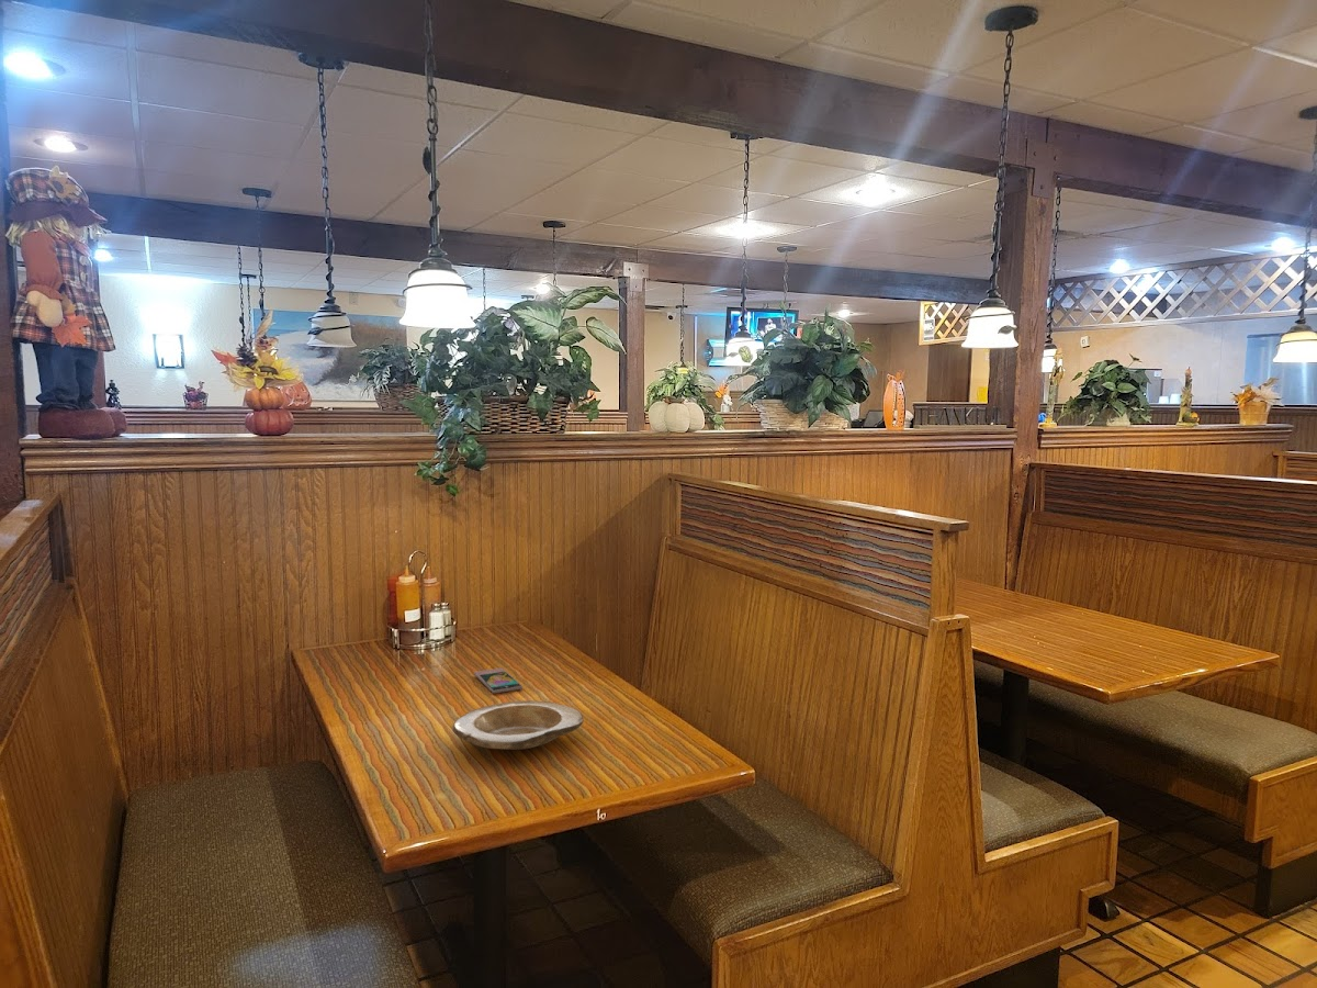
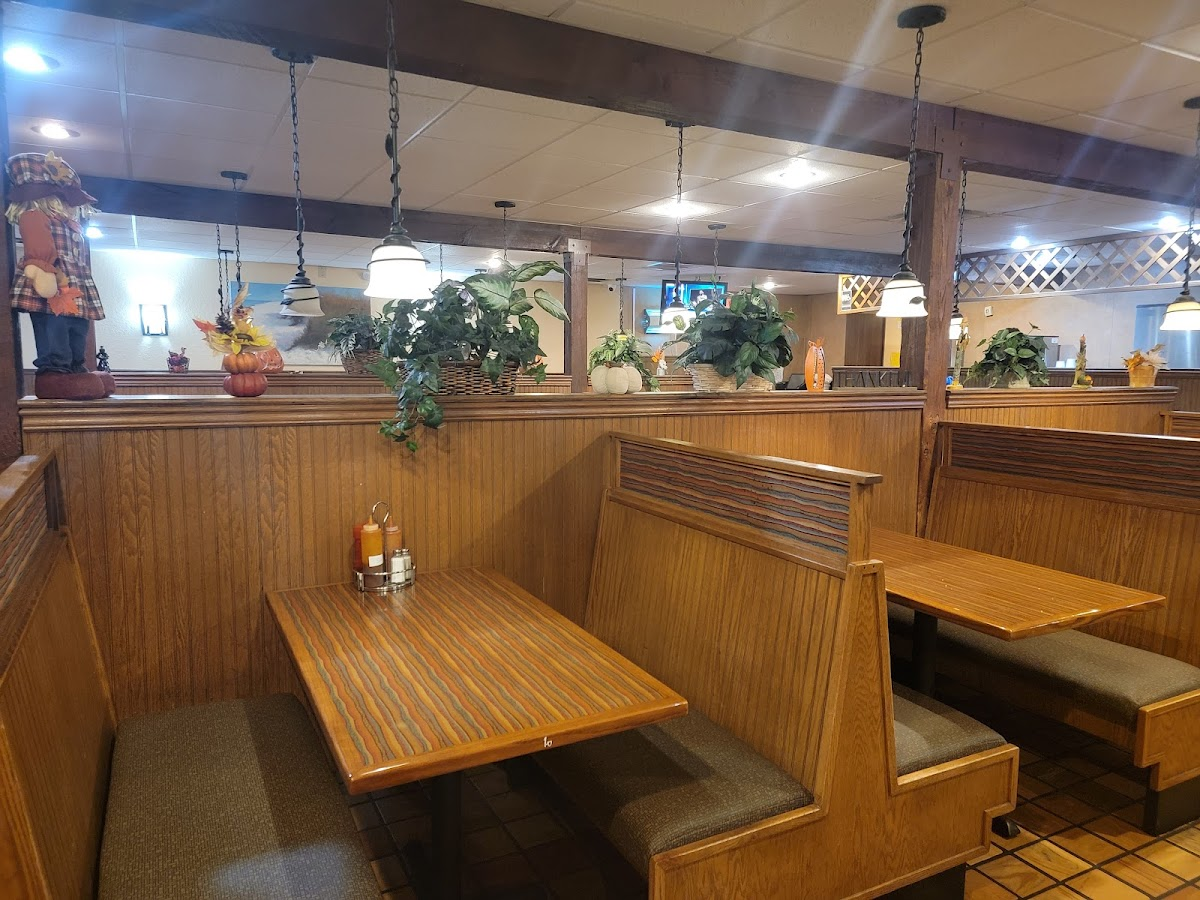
- smartphone [473,667,524,695]
- plate [451,699,585,751]
